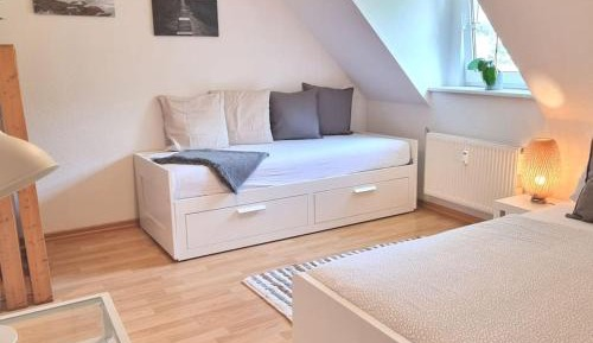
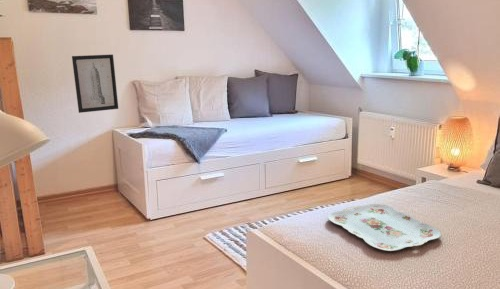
+ wall art [71,54,119,114]
+ serving tray [327,203,442,252]
